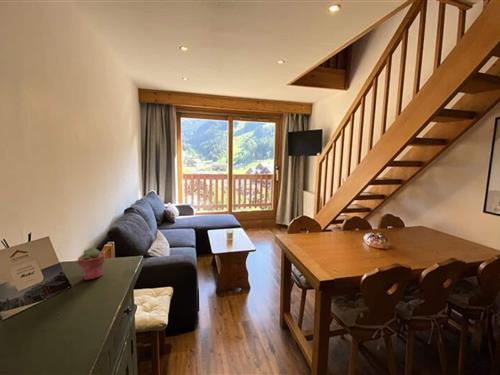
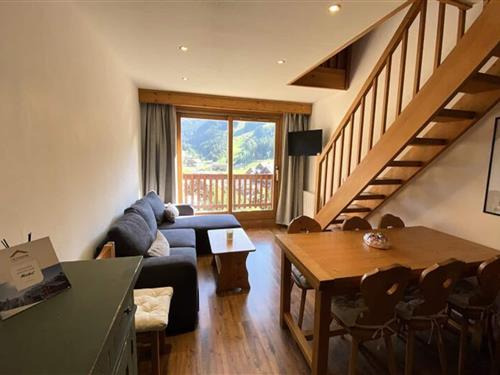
- potted succulent [77,246,106,281]
